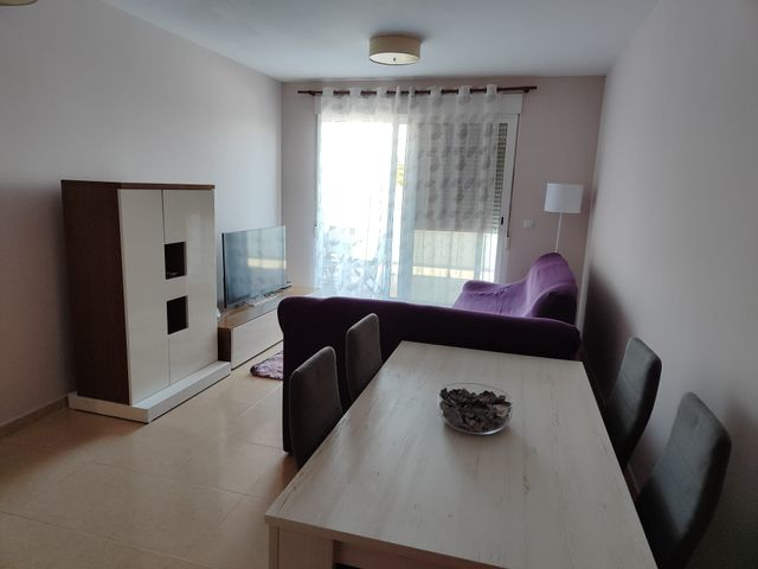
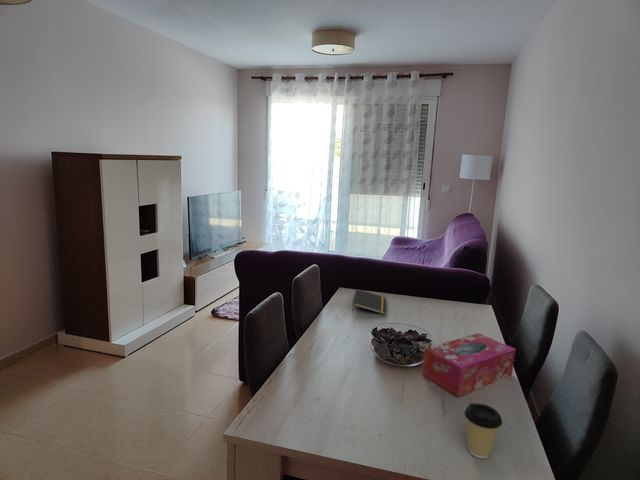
+ tissue box [421,332,516,398]
+ coffee cup [464,402,503,459]
+ notepad [351,288,387,315]
